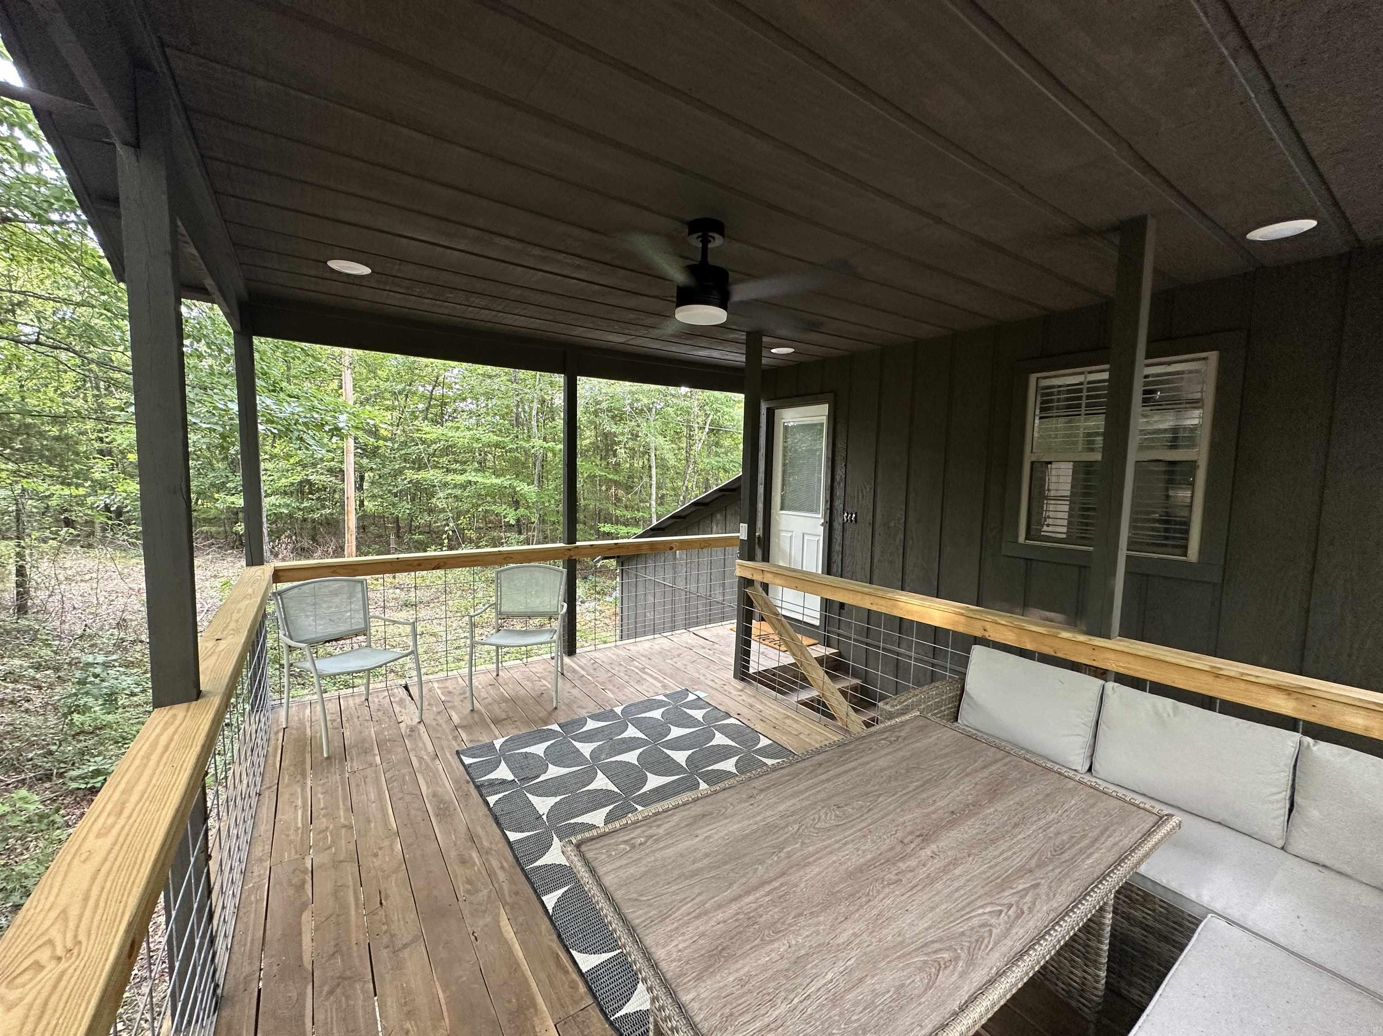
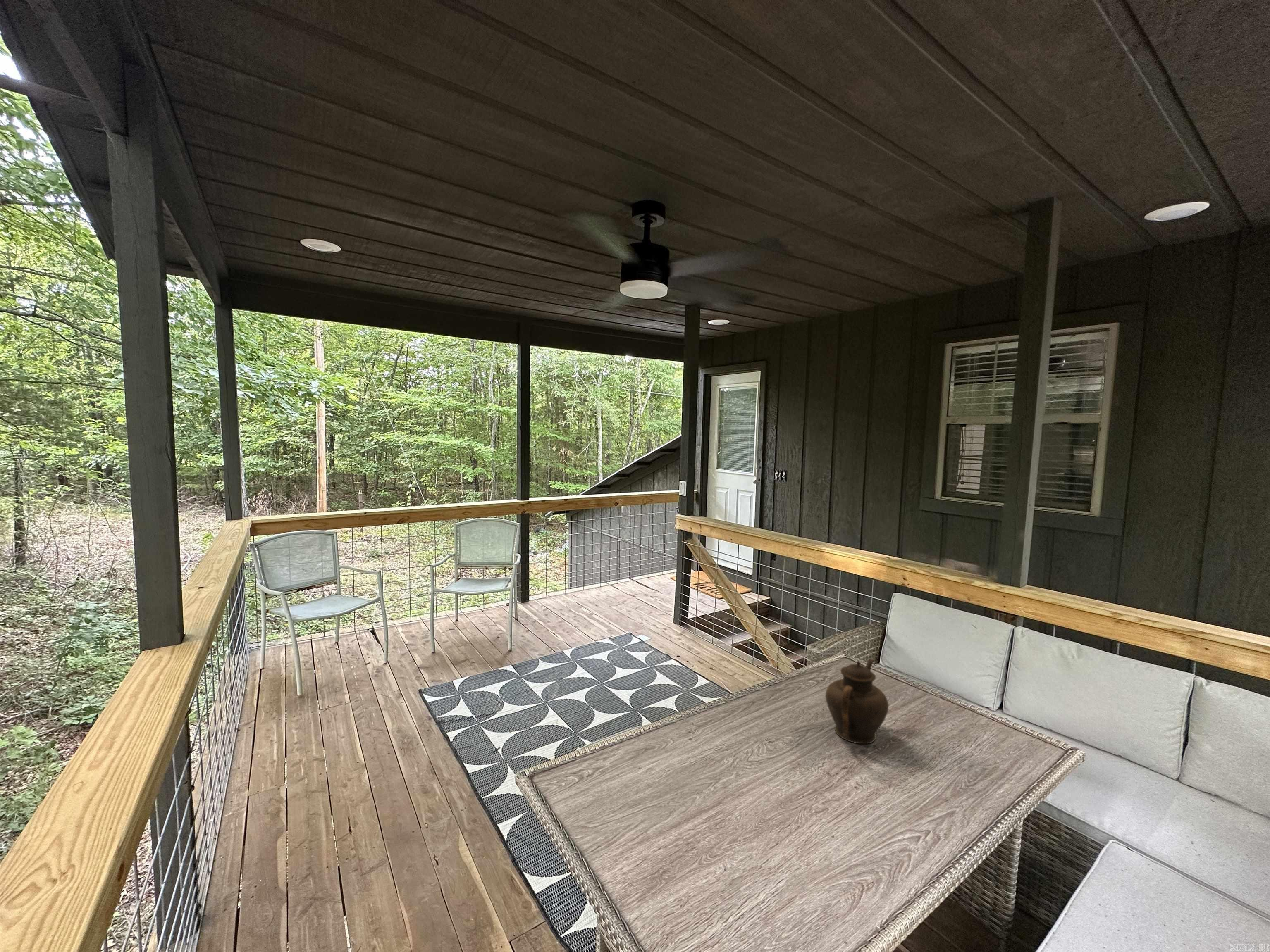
+ teapot [825,659,889,744]
